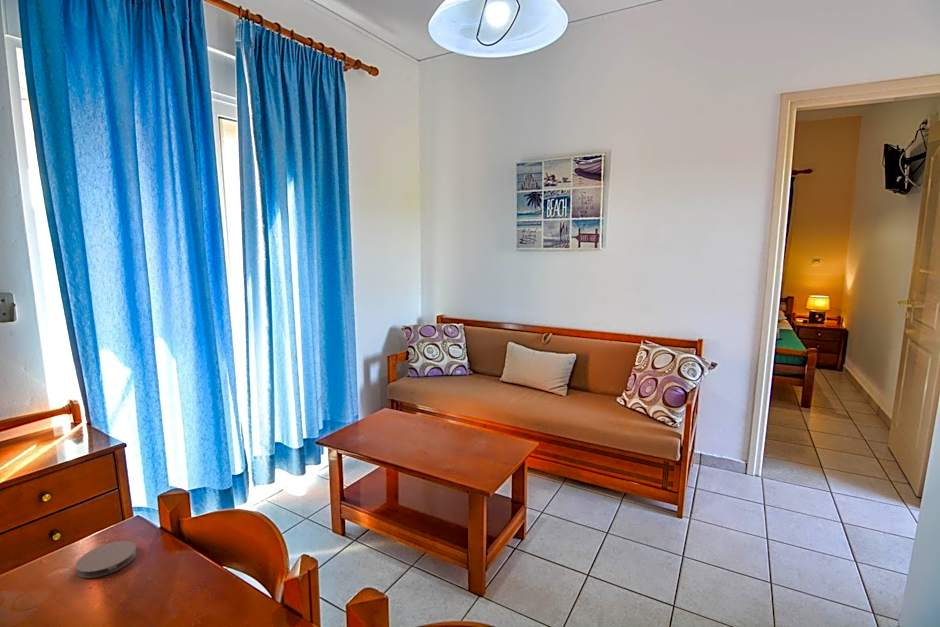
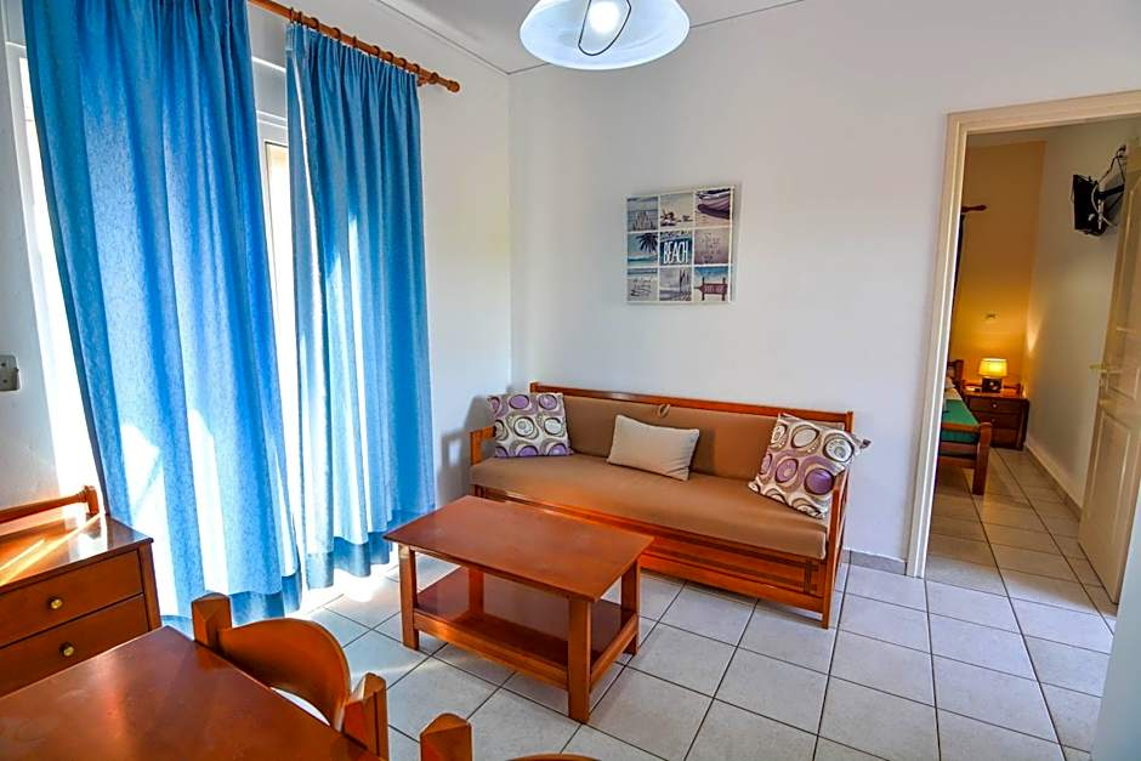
- coaster [74,540,137,579]
